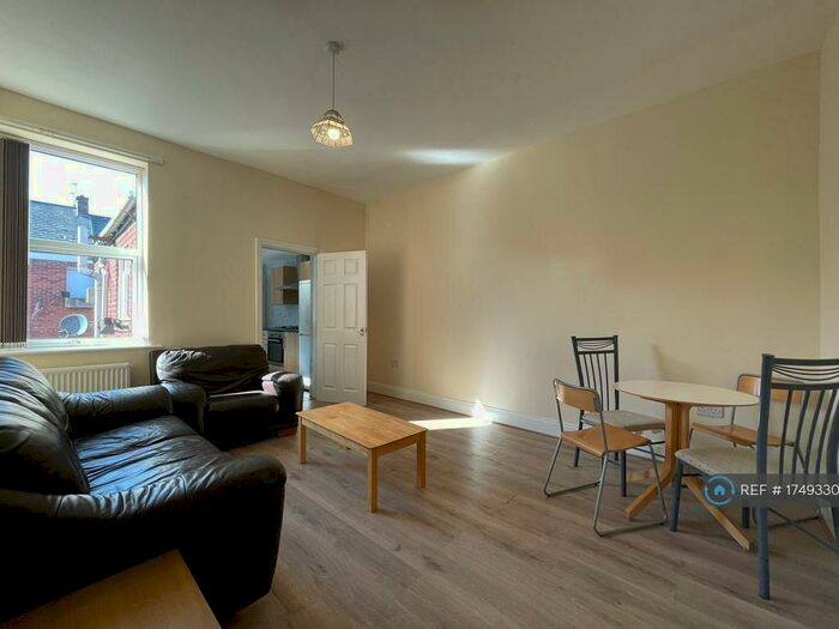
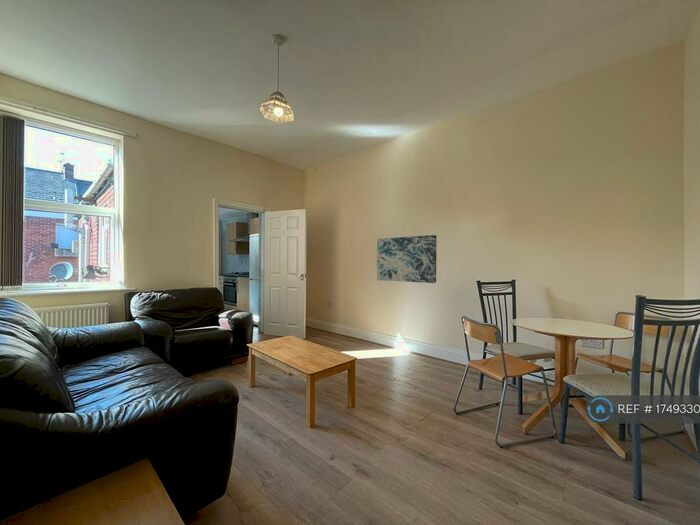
+ wall art [376,234,437,284]
